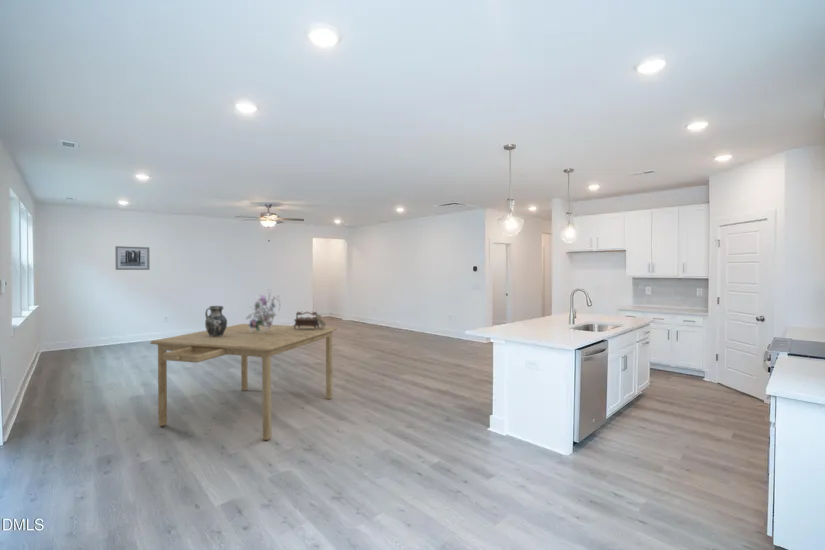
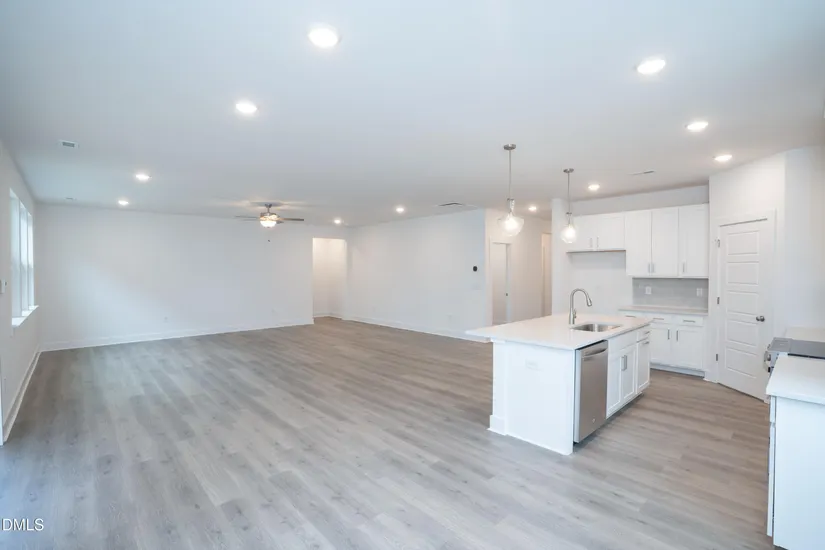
- bouquet [244,290,290,332]
- wall art [114,245,151,271]
- dining table [149,323,338,441]
- decorative box [293,311,327,330]
- ceramic jug [204,305,228,337]
